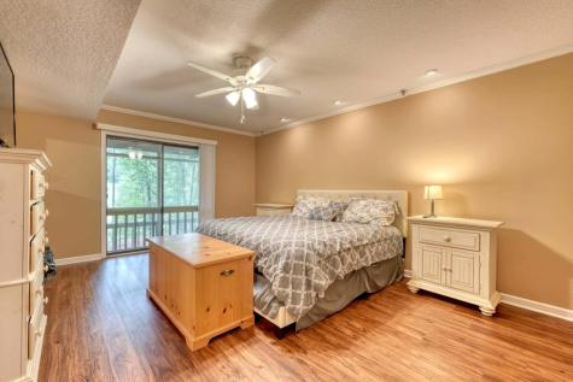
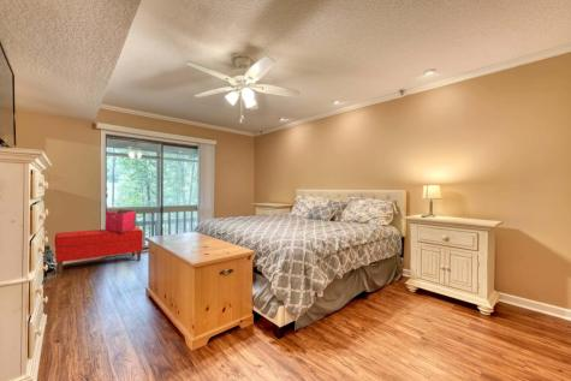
+ storage bin [105,208,137,233]
+ bench [53,226,144,275]
